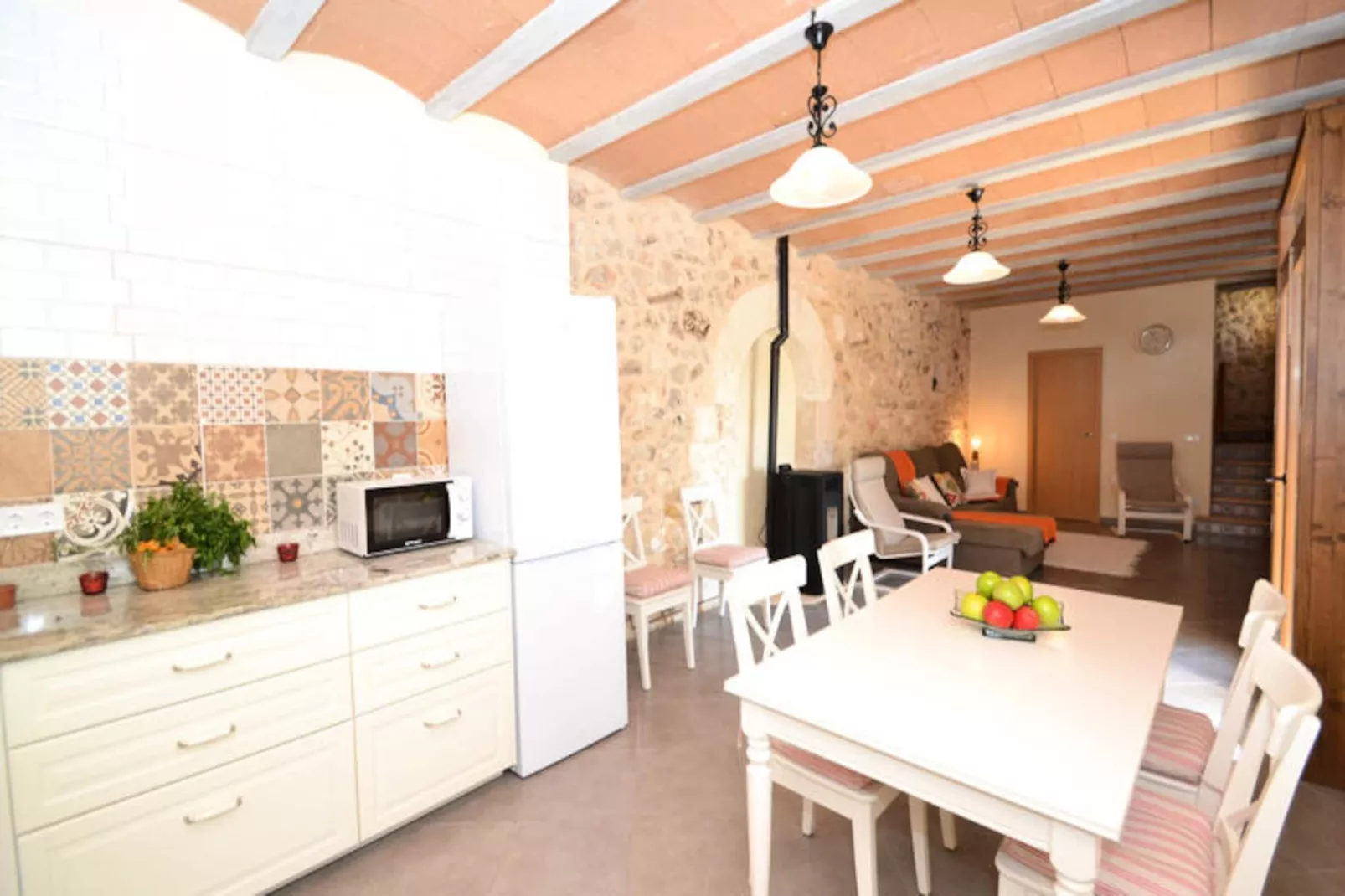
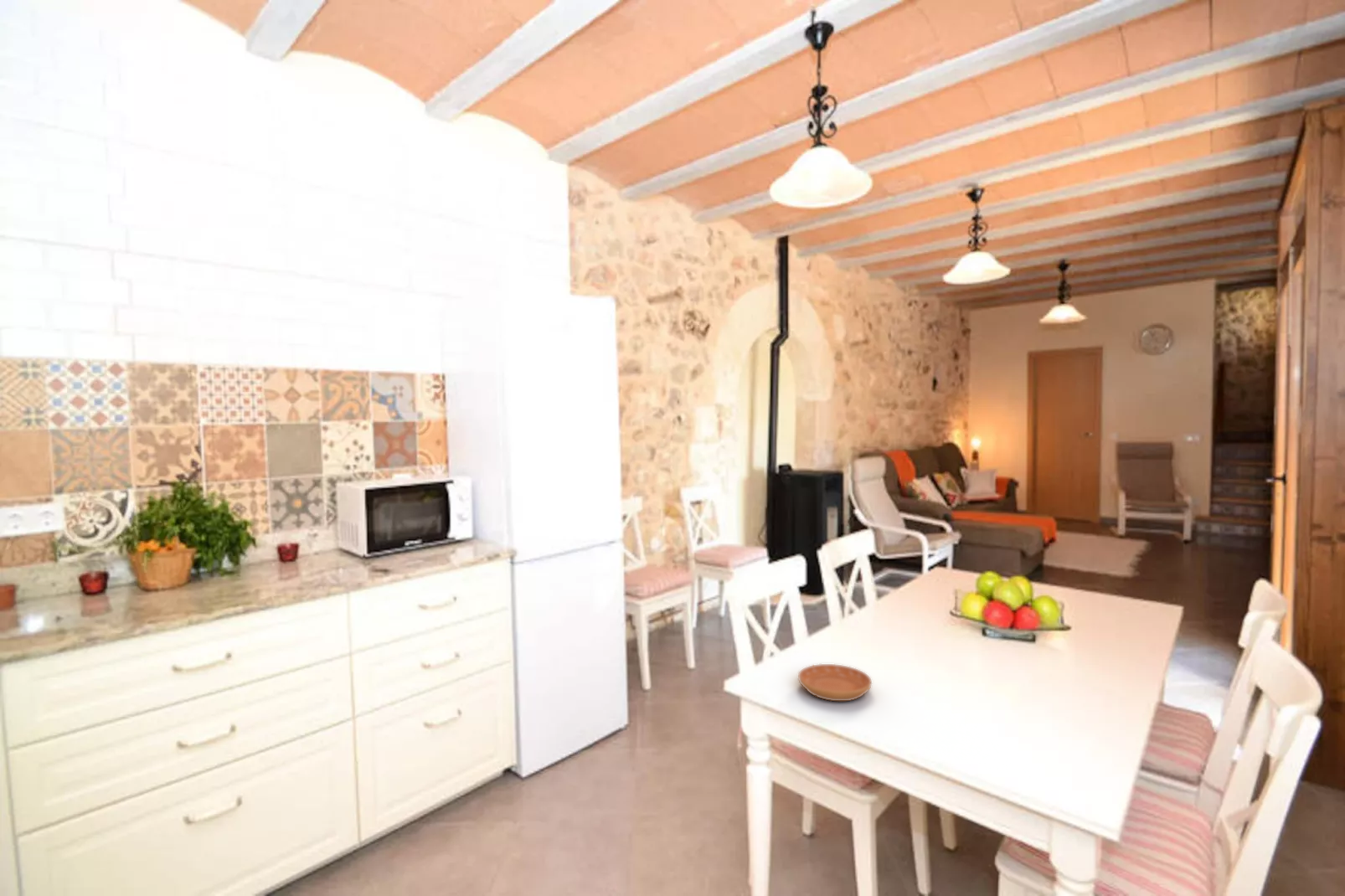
+ saucer [797,663,873,702]
